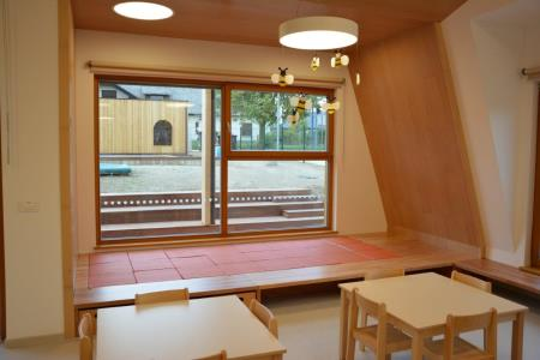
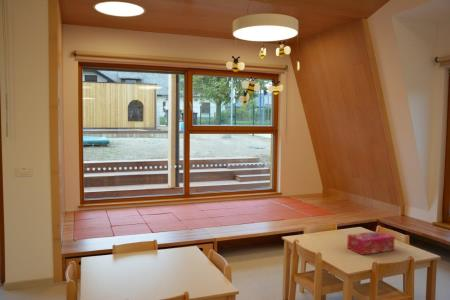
+ tissue box [346,230,396,256]
